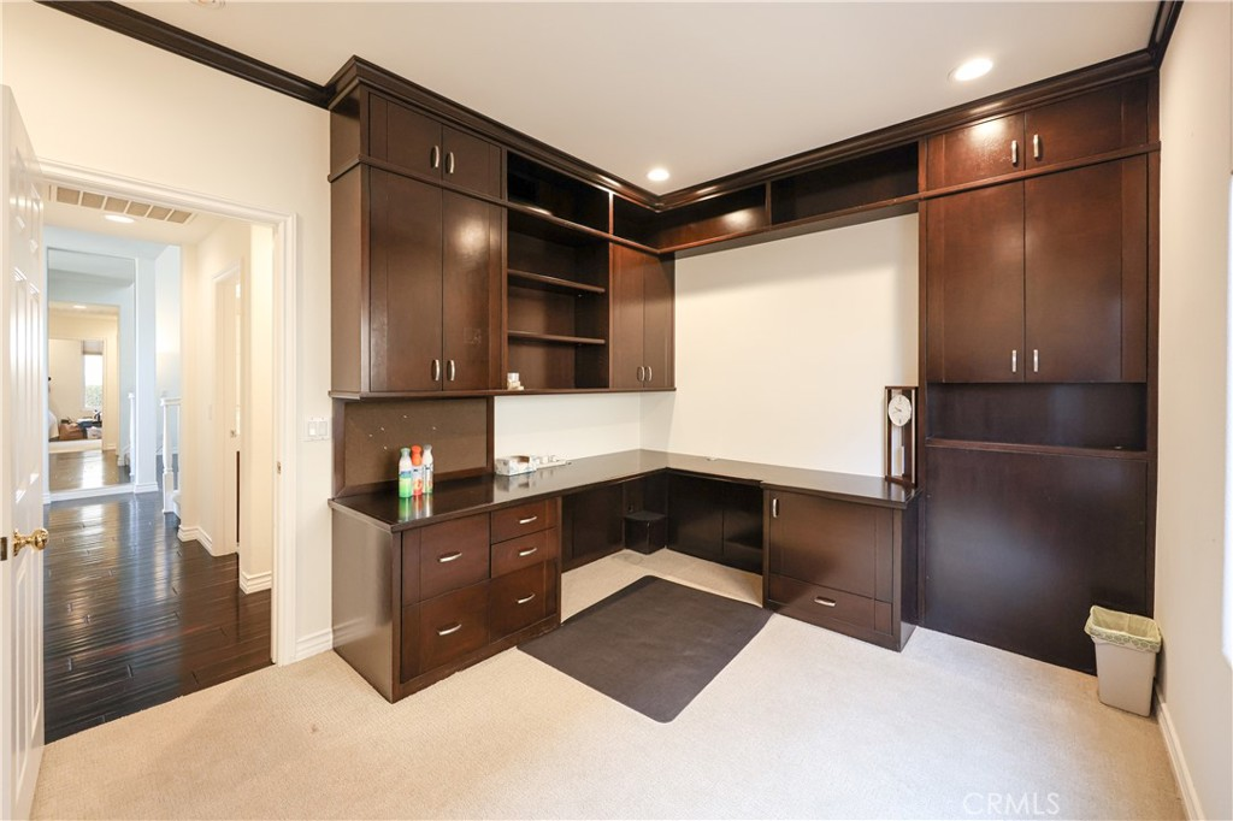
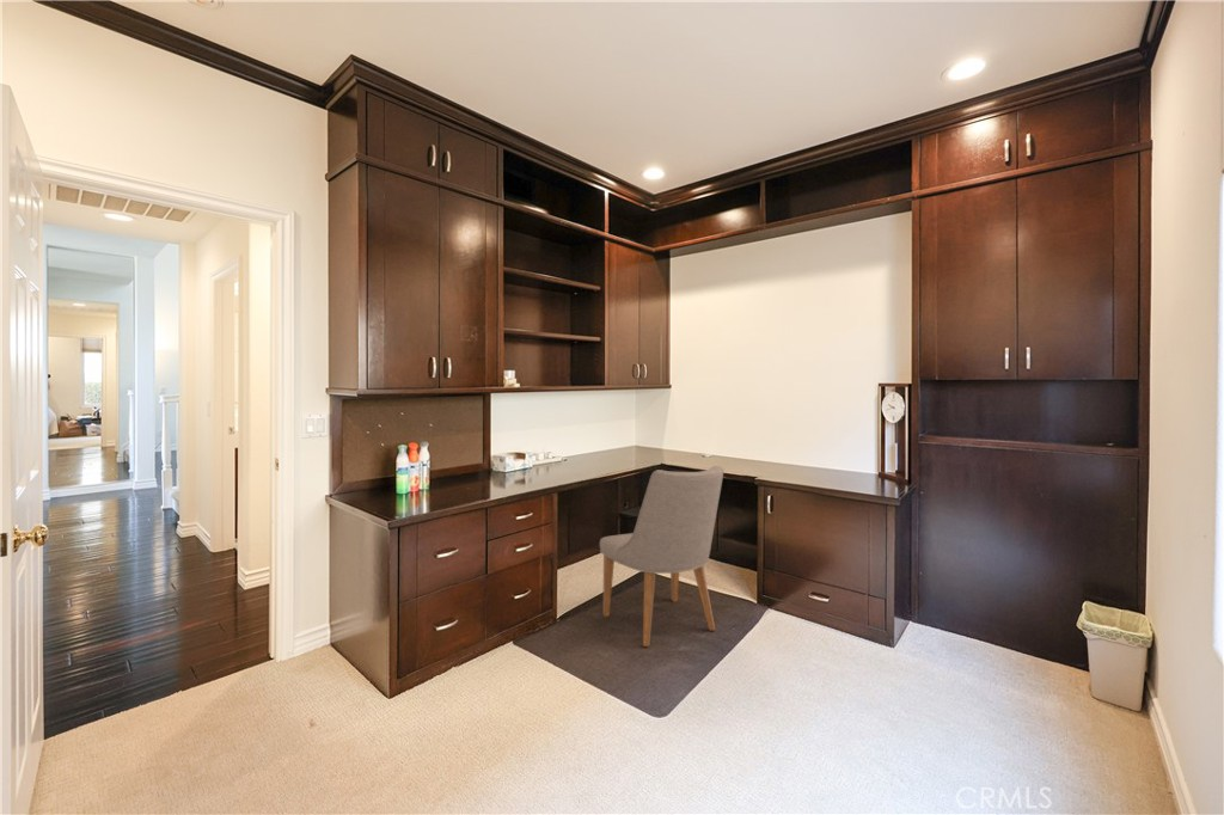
+ chair [599,465,724,648]
